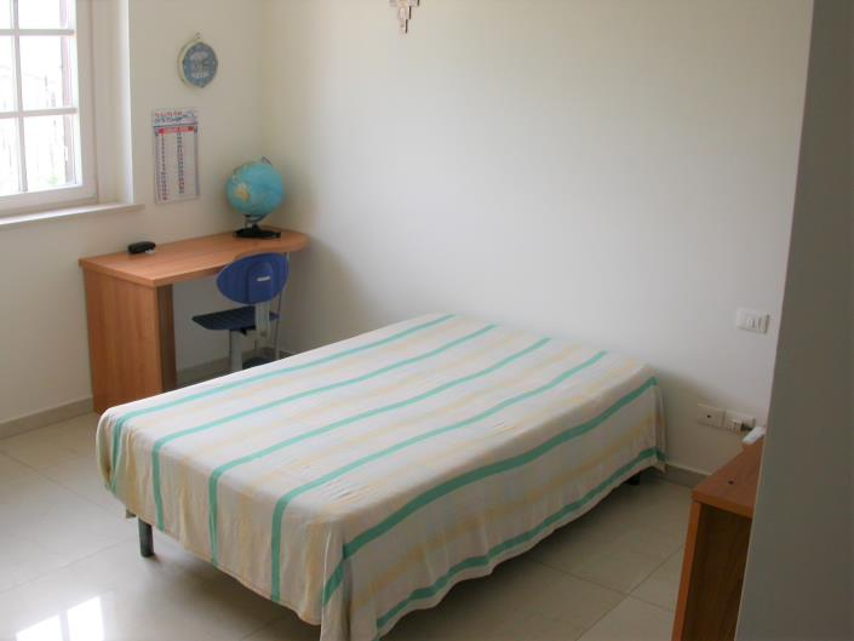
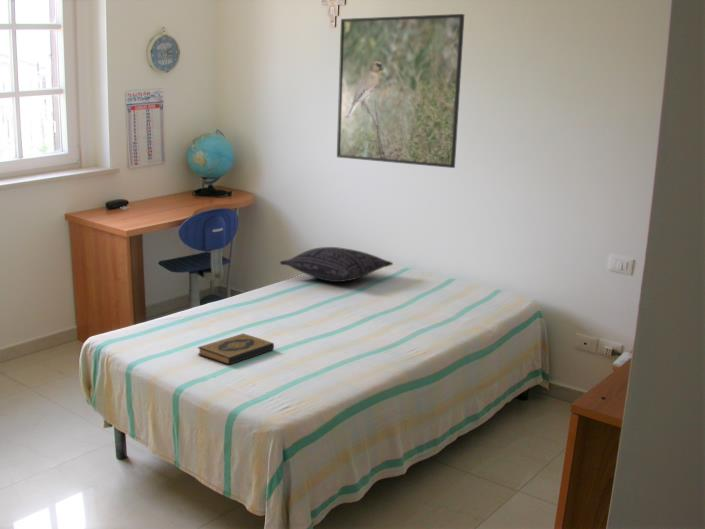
+ hardback book [197,333,275,366]
+ pillow [279,246,394,283]
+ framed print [336,13,465,169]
